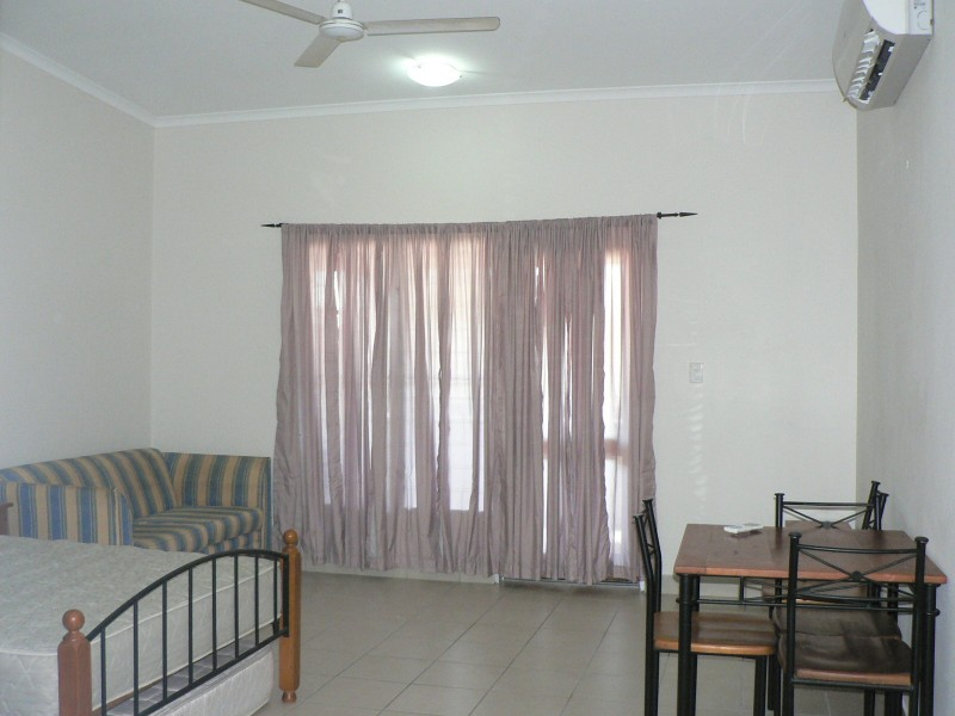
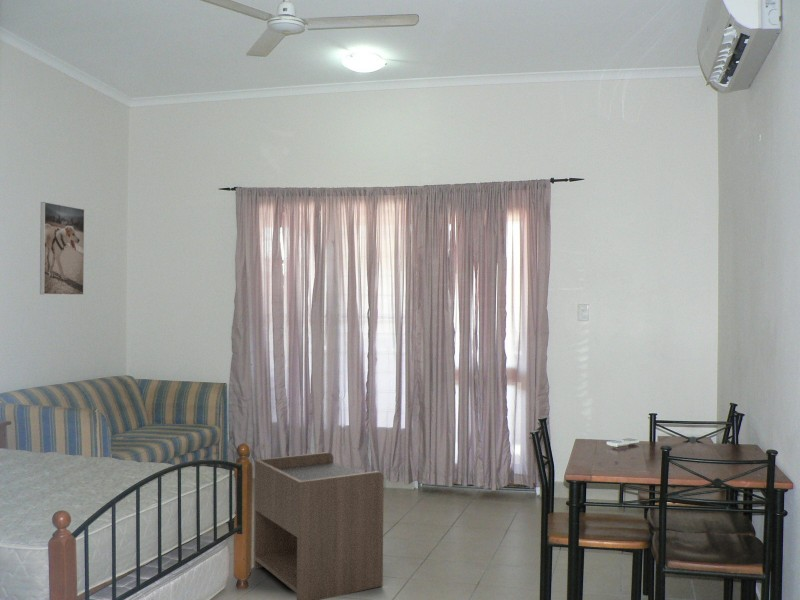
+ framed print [39,201,85,296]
+ nightstand [253,451,385,600]
